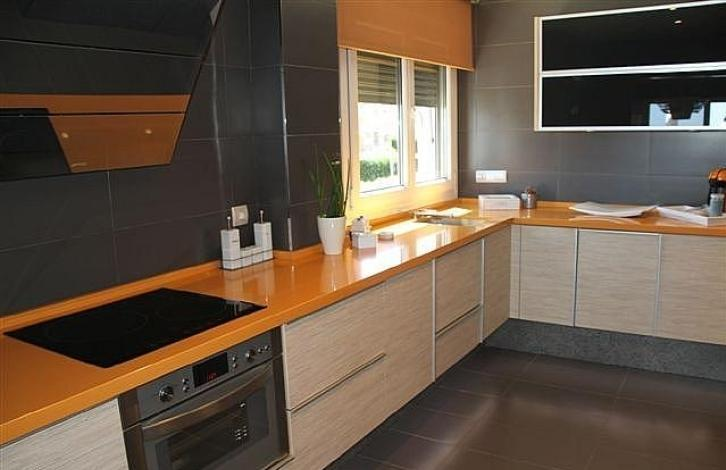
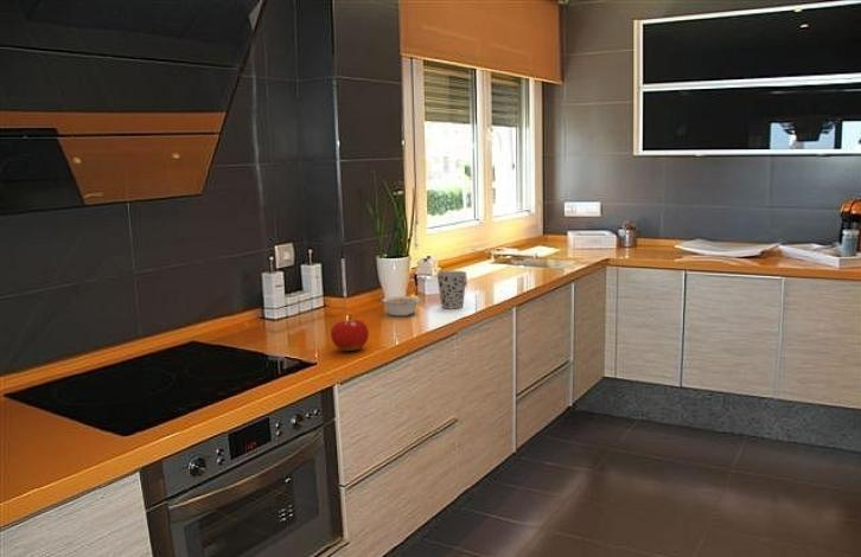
+ cup [435,270,468,309]
+ fruit [330,314,370,352]
+ legume [381,295,421,318]
